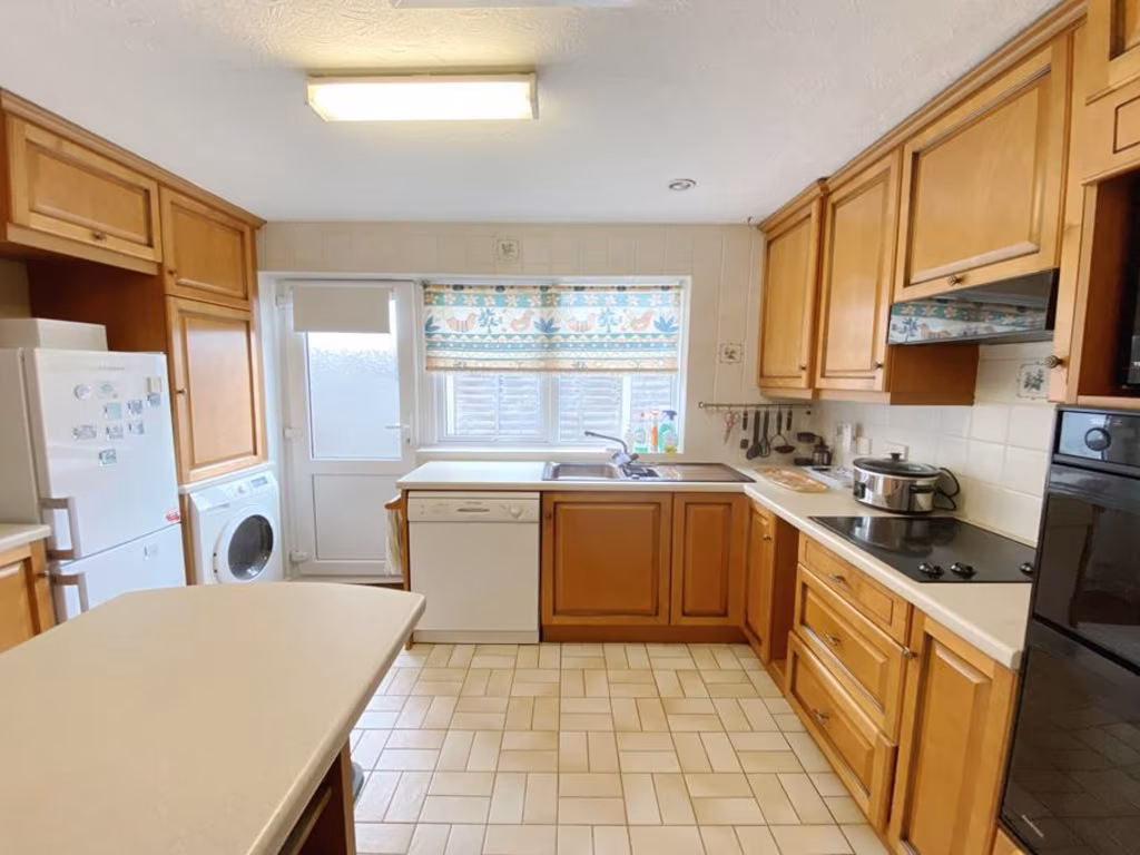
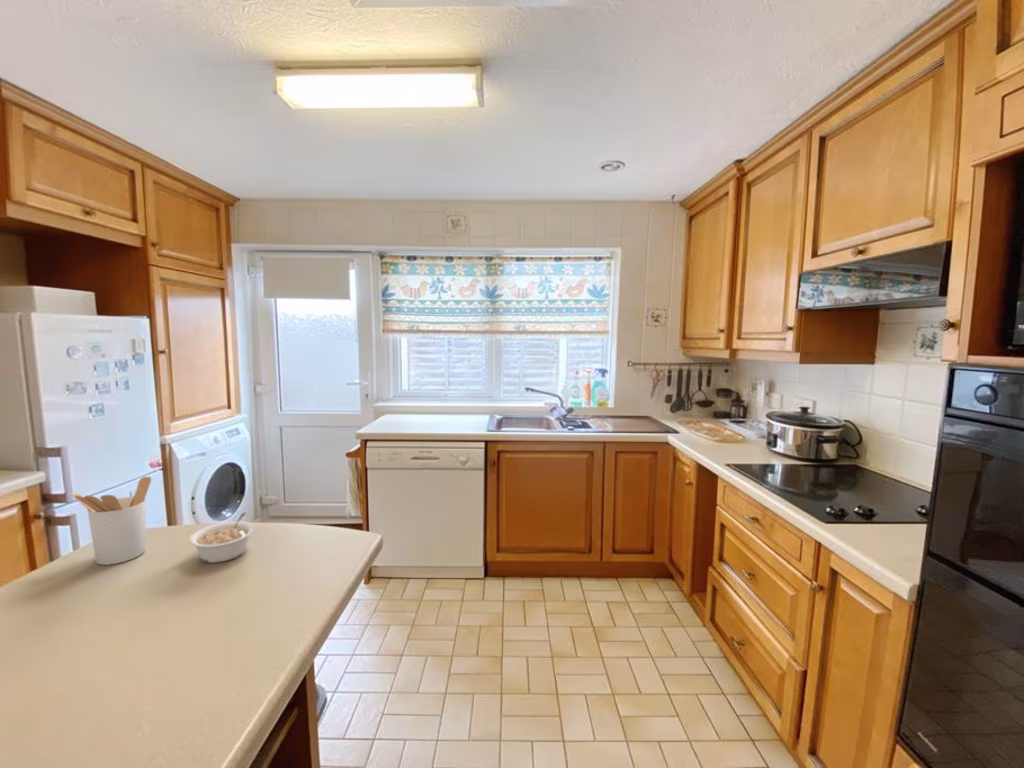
+ legume [188,511,255,564]
+ utensil holder [72,476,152,566]
